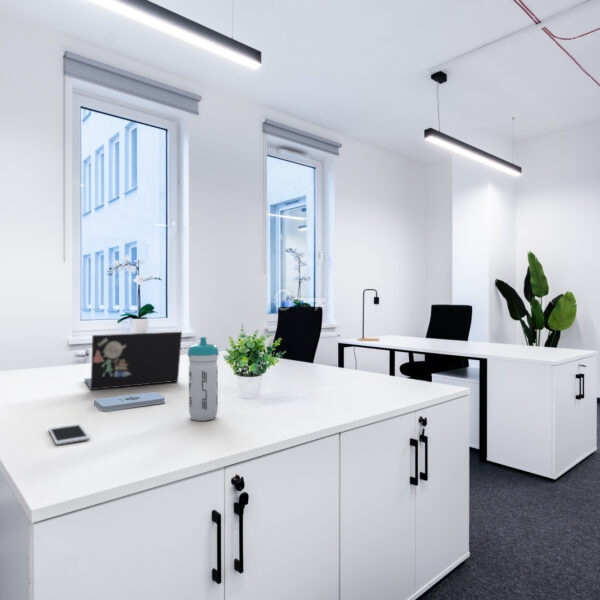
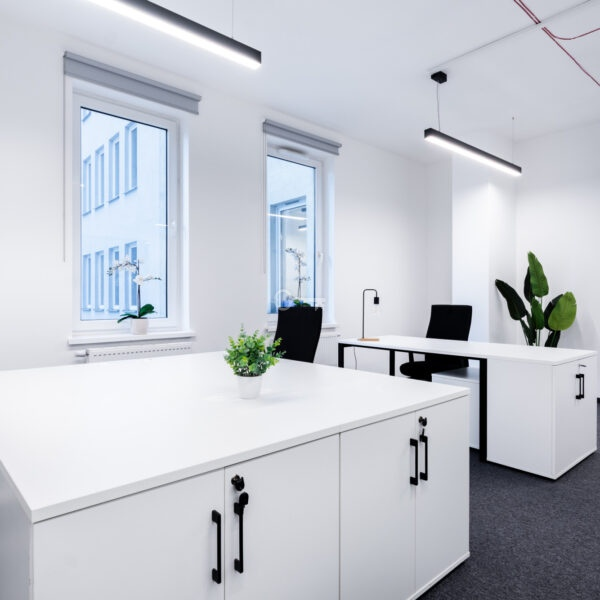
- notepad [93,391,166,412]
- cell phone [48,423,91,446]
- water bottle [187,336,220,422]
- laptop [84,331,183,391]
